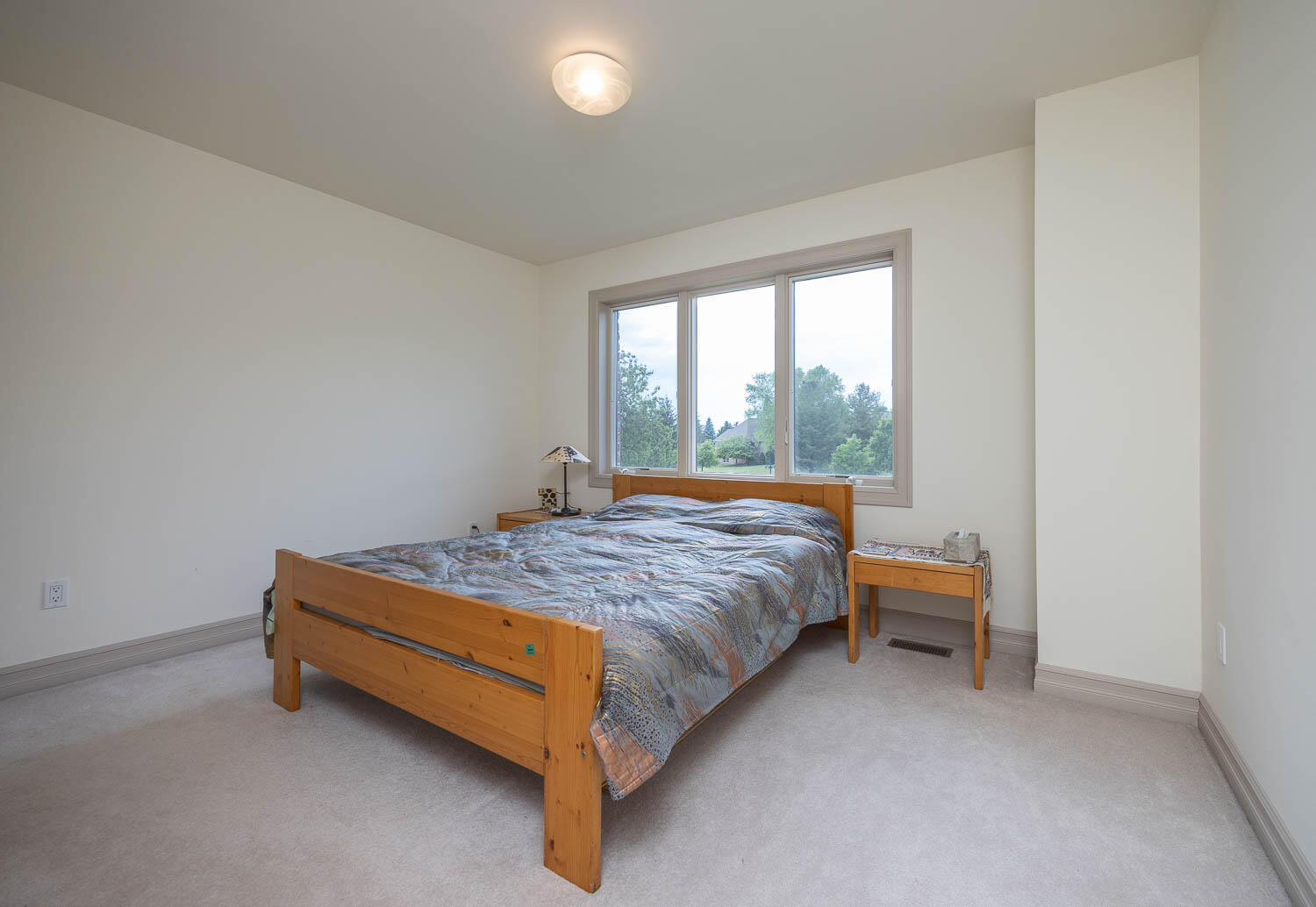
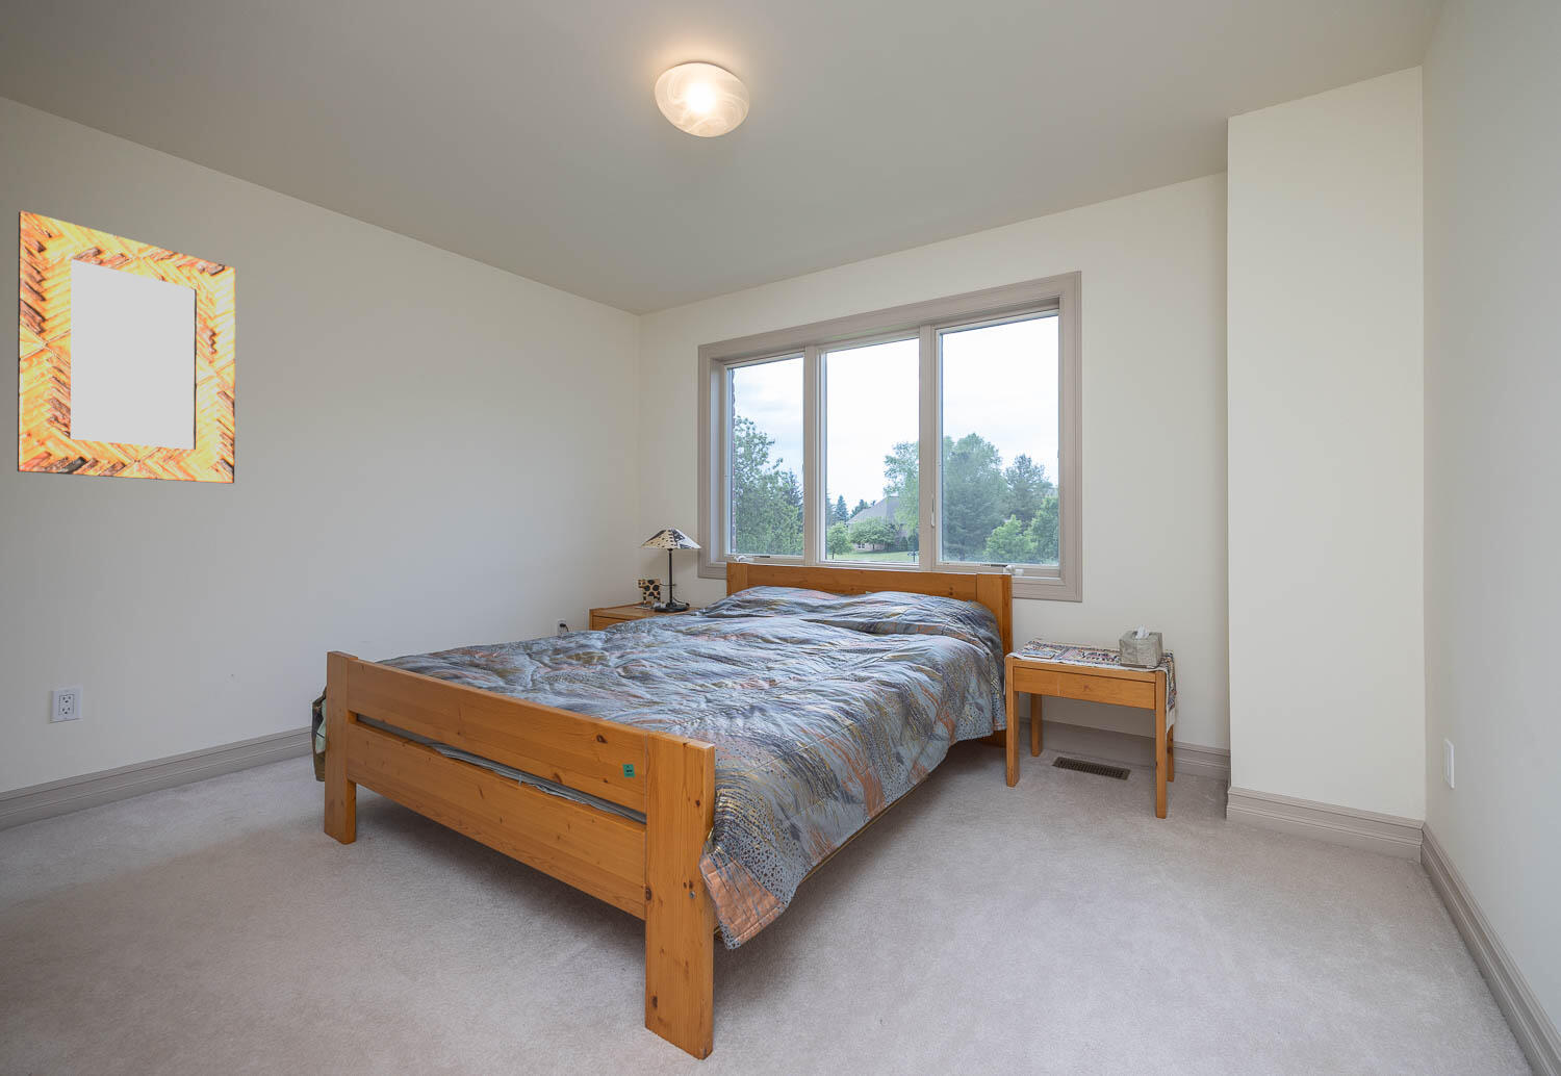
+ home mirror [17,209,236,484]
